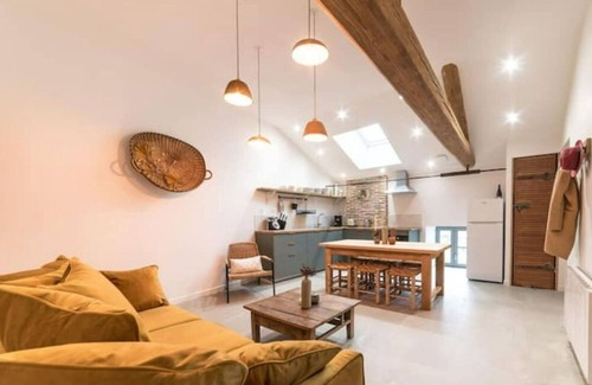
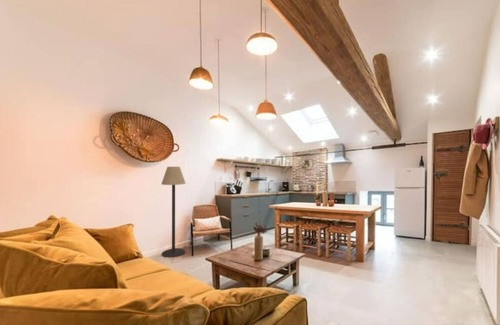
+ floor lamp [160,166,187,258]
